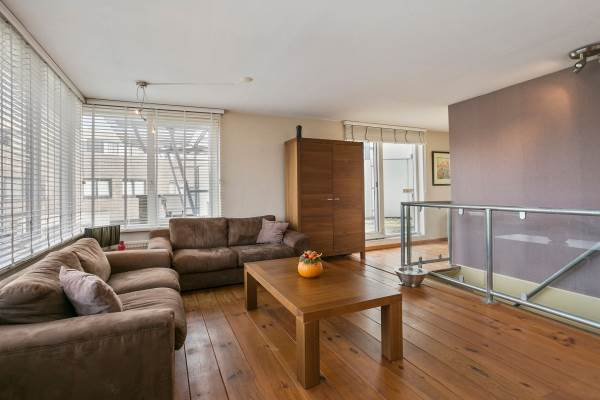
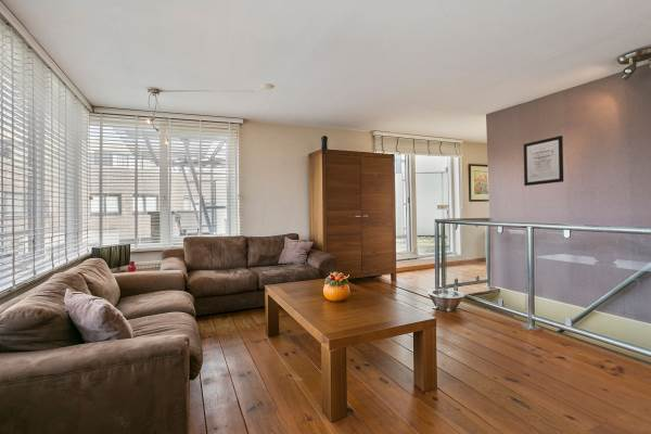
+ wall art [523,135,564,187]
